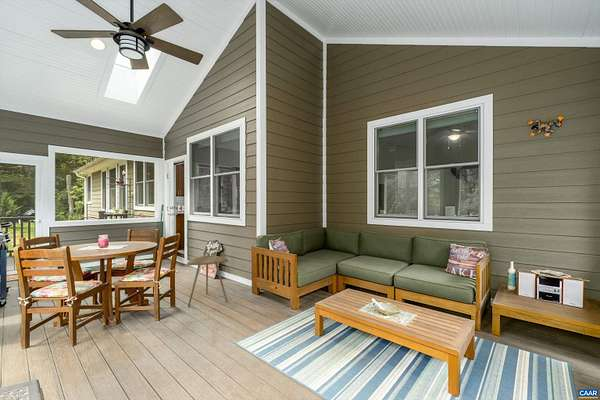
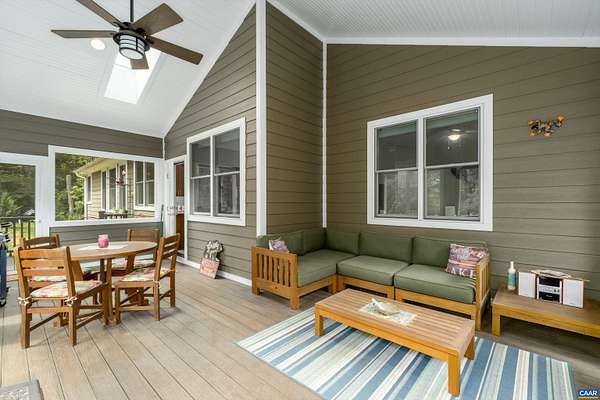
- side table [186,254,229,308]
